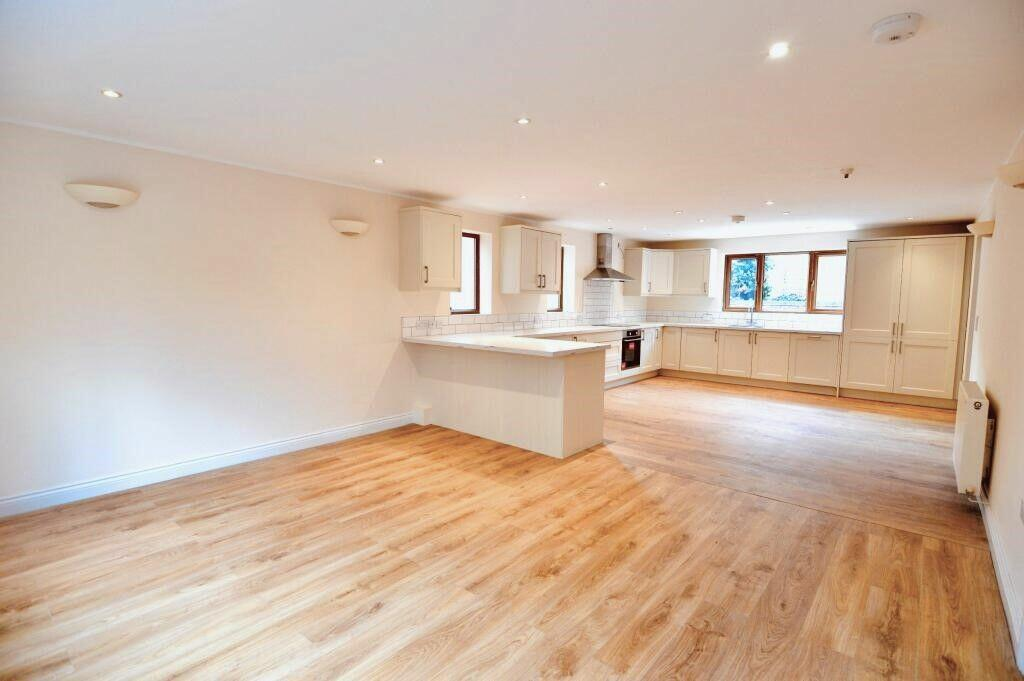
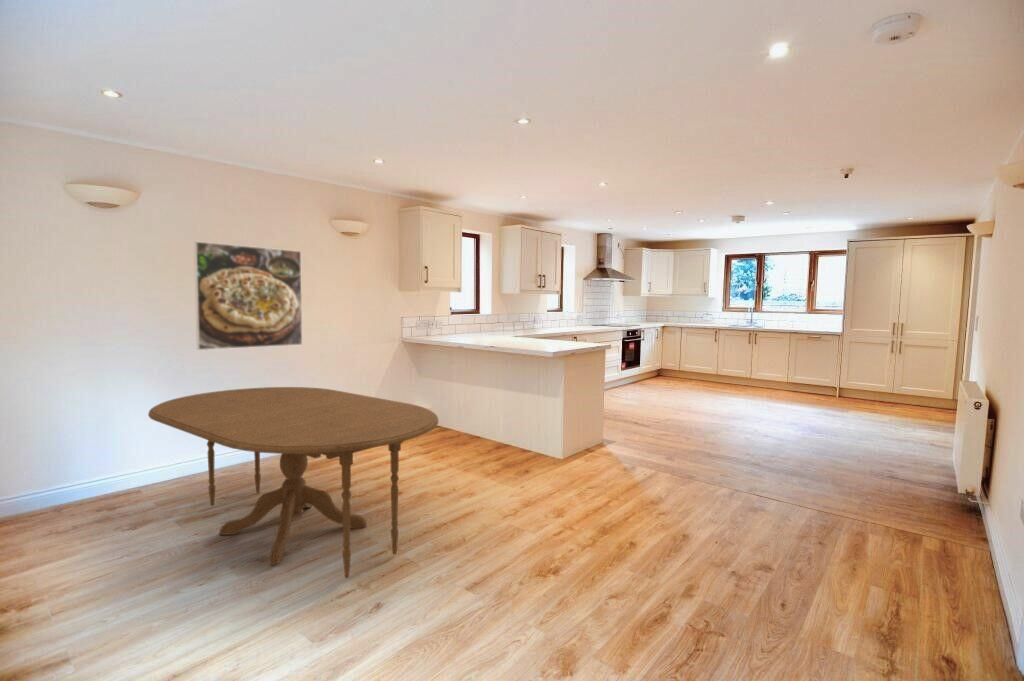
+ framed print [193,240,303,351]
+ dining table [147,386,439,579]
